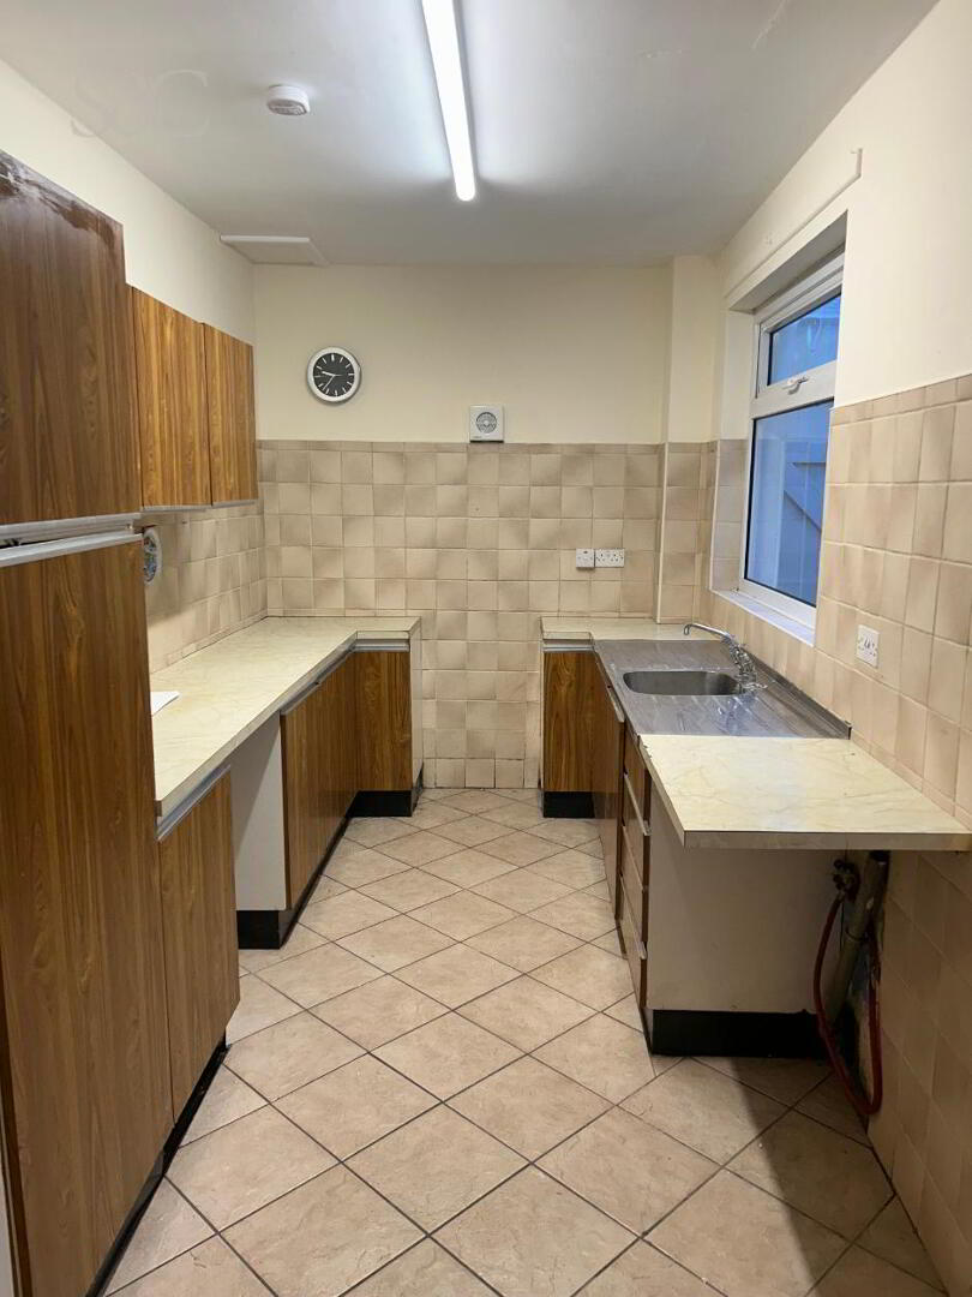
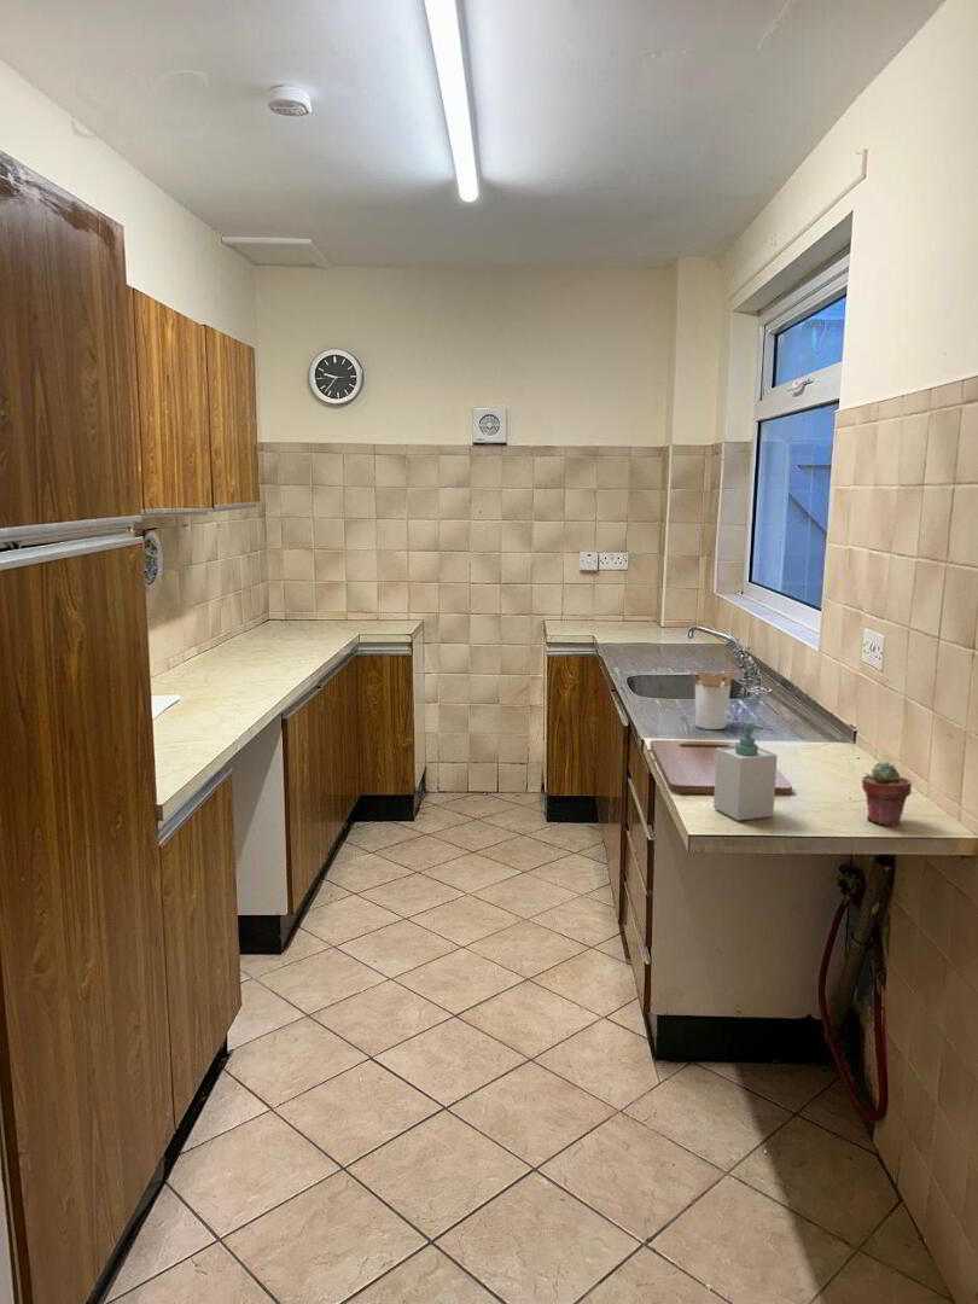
+ cutting board [650,739,793,797]
+ soap bottle [712,717,779,822]
+ utensil holder [687,663,737,730]
+ potted succulent [861,761,913,827]
